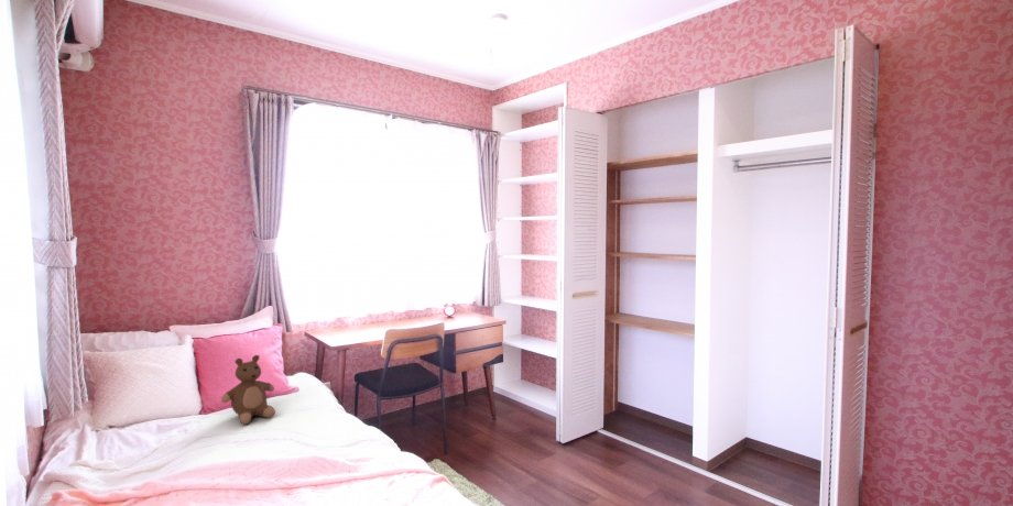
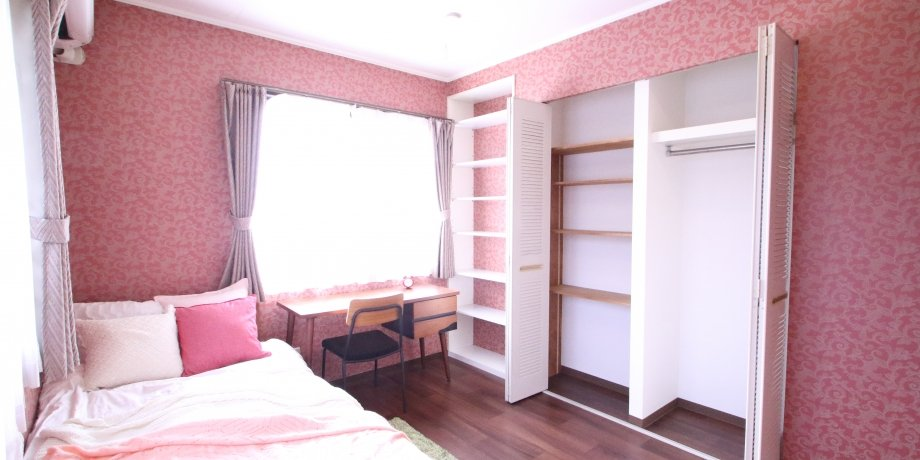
- teddy bear [220,354,276,426]
